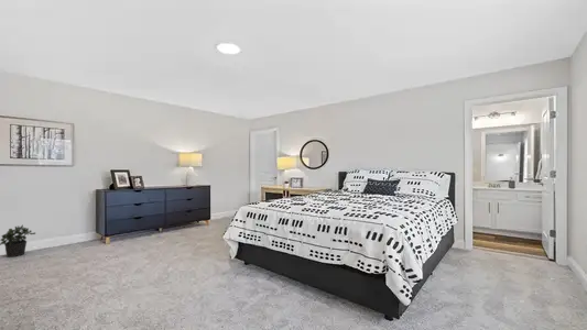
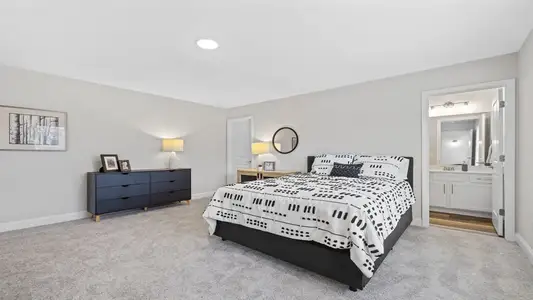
- potted plant [0,223,36,258]
